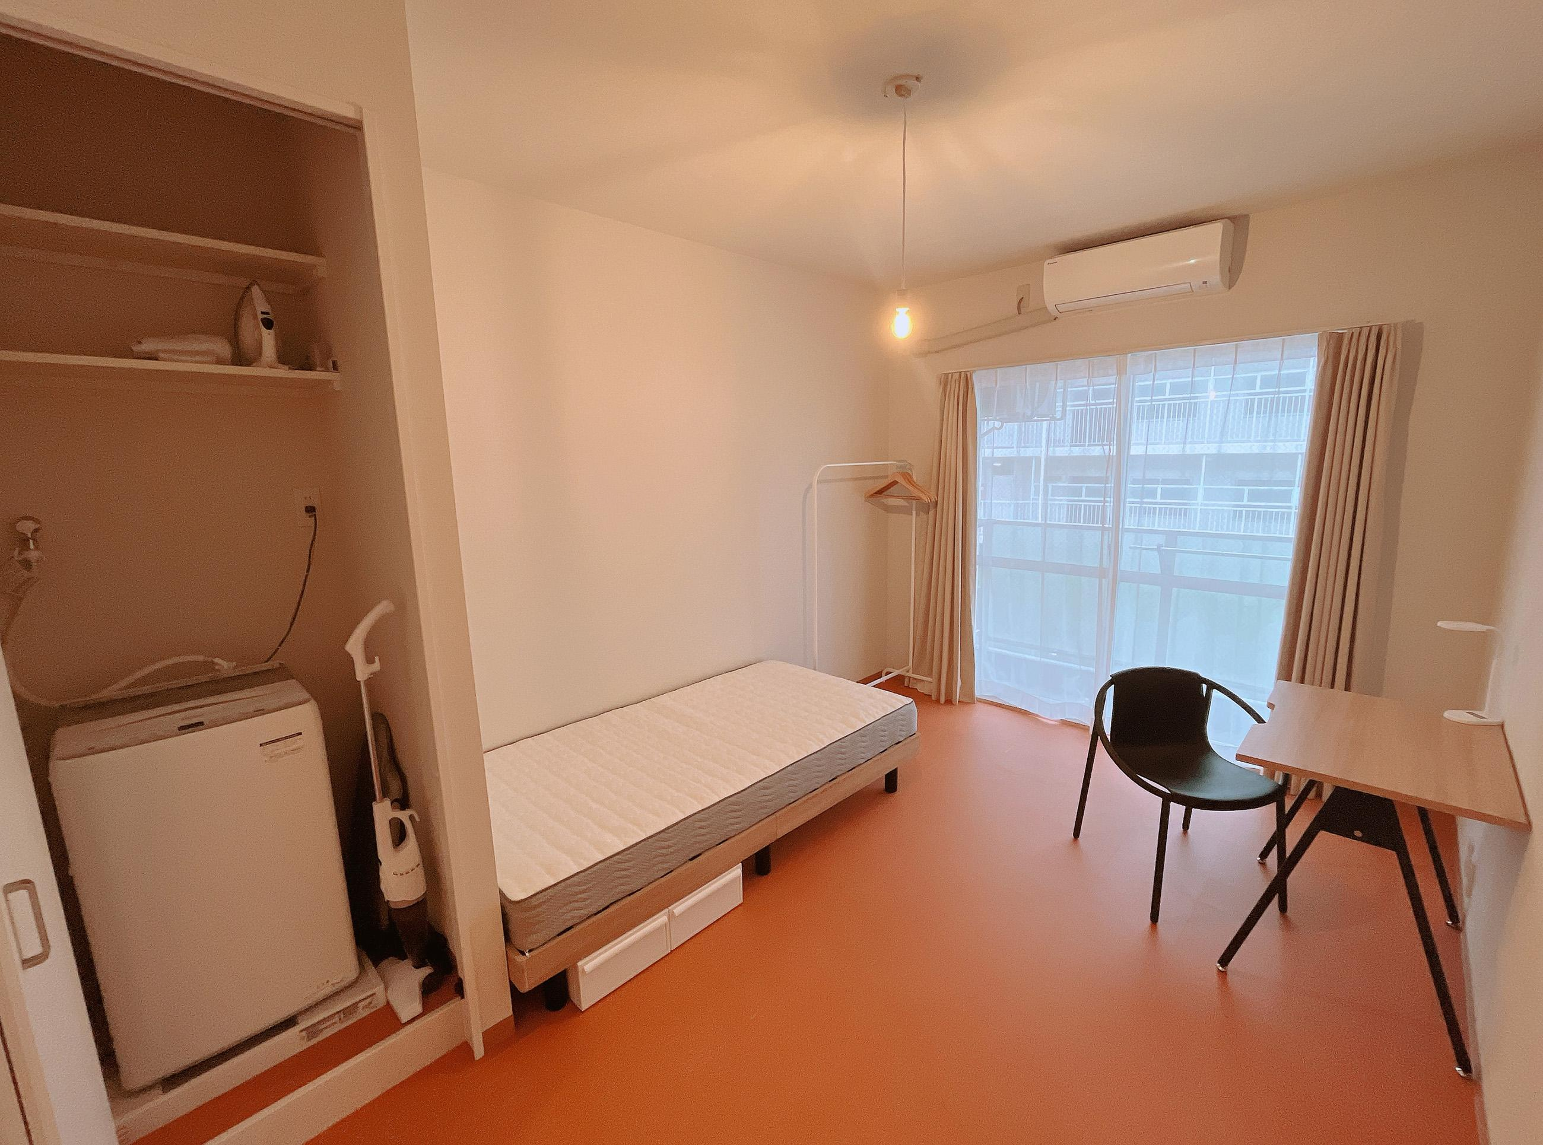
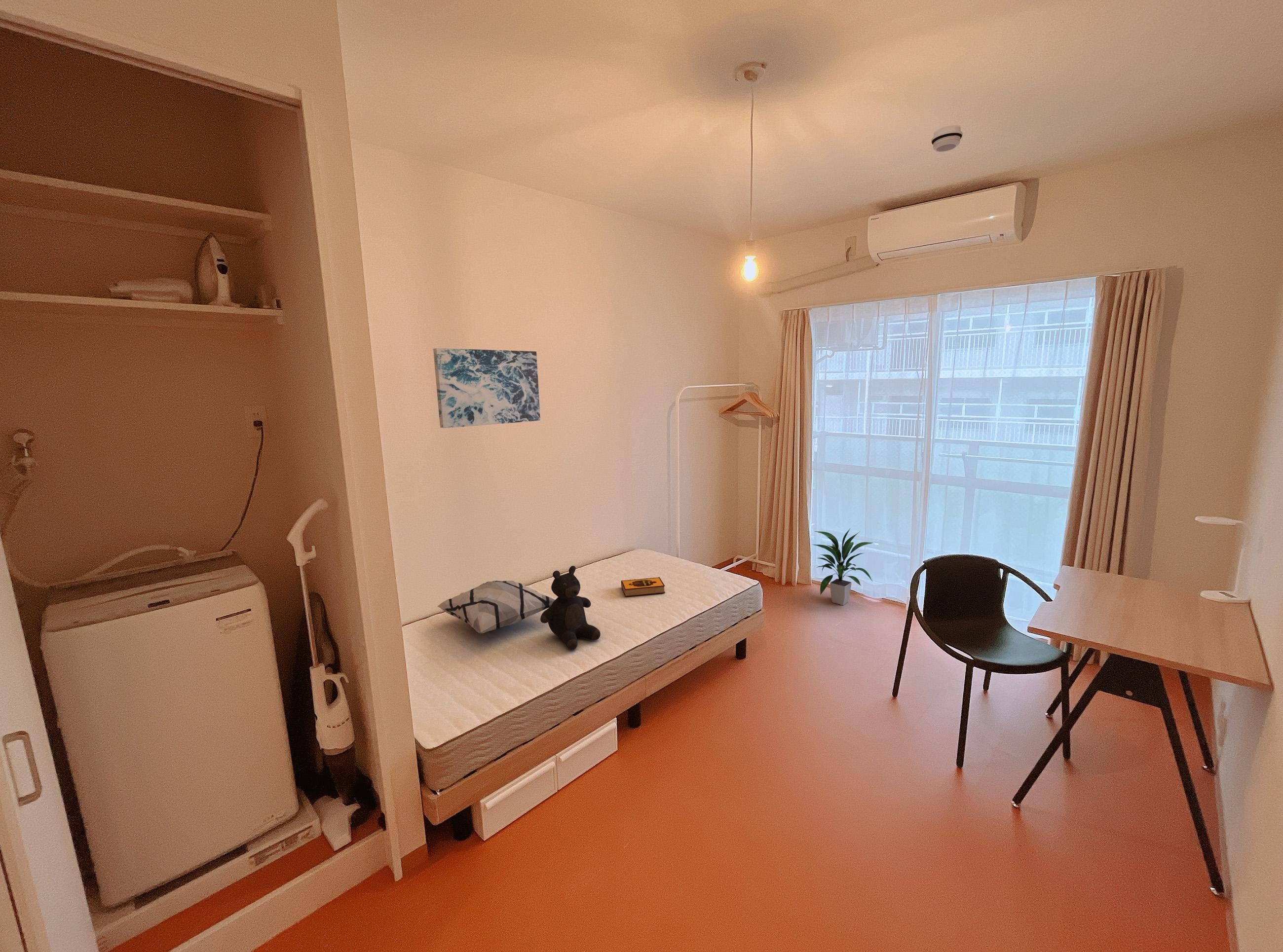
+ smoke detector [931,125,963,152]
+ decorative pillow [437,580,556,634]
+ indoor plant [811,527,873,606]
+ hardback book [621,577,666,597]
+ teddy bear [540,565,601,650]
+ wall art [433,348,541,429]
